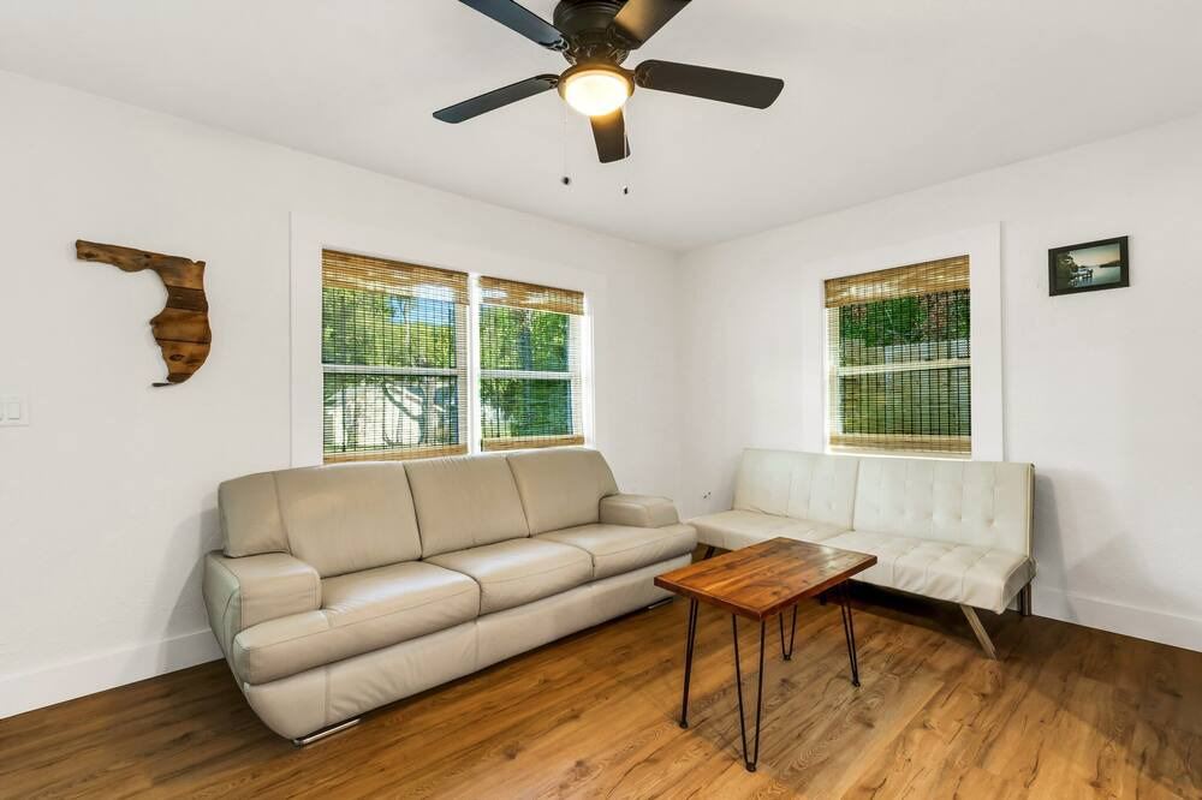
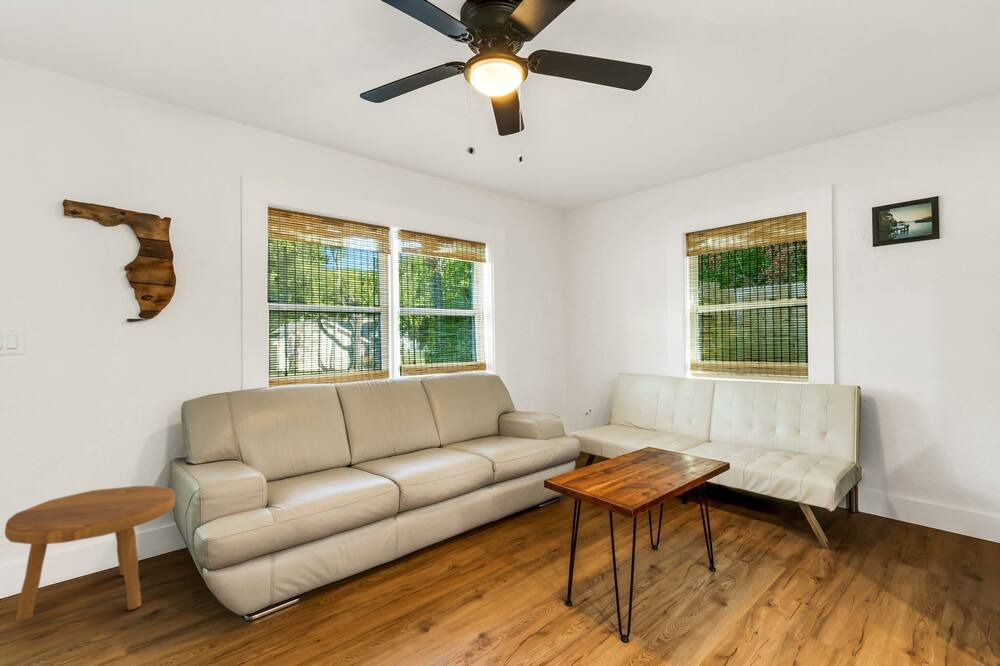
+ footstool [4,485,176,623]
